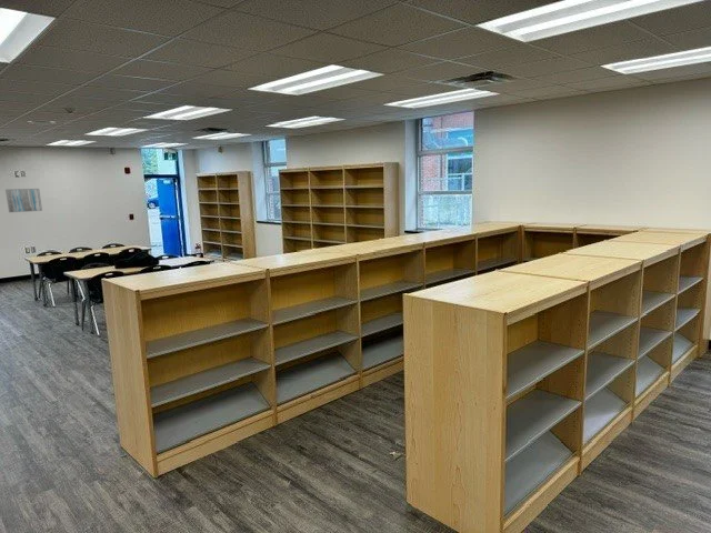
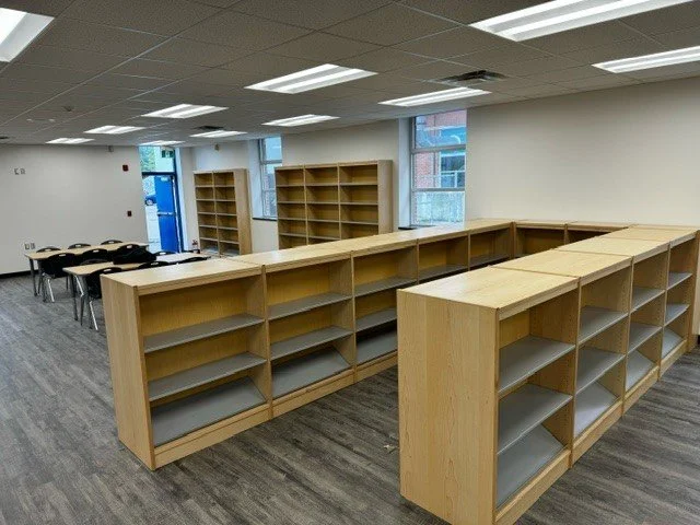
- wall art [4,188,43,213]
